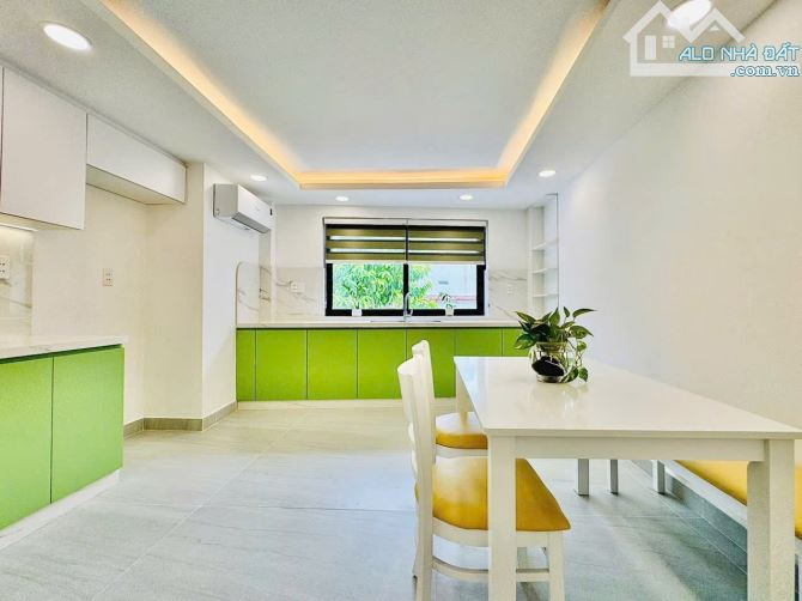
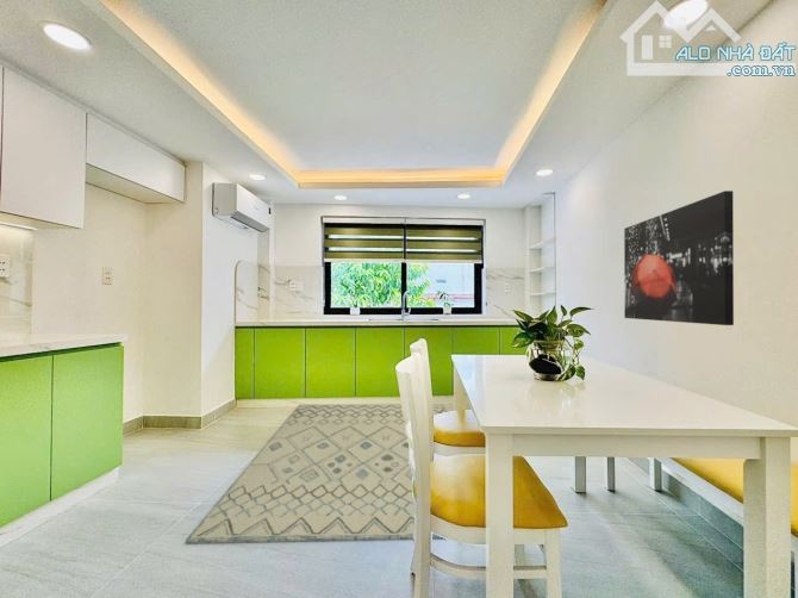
+ rug [185,403,448,544]
+ wall art [623,189,735,326]
